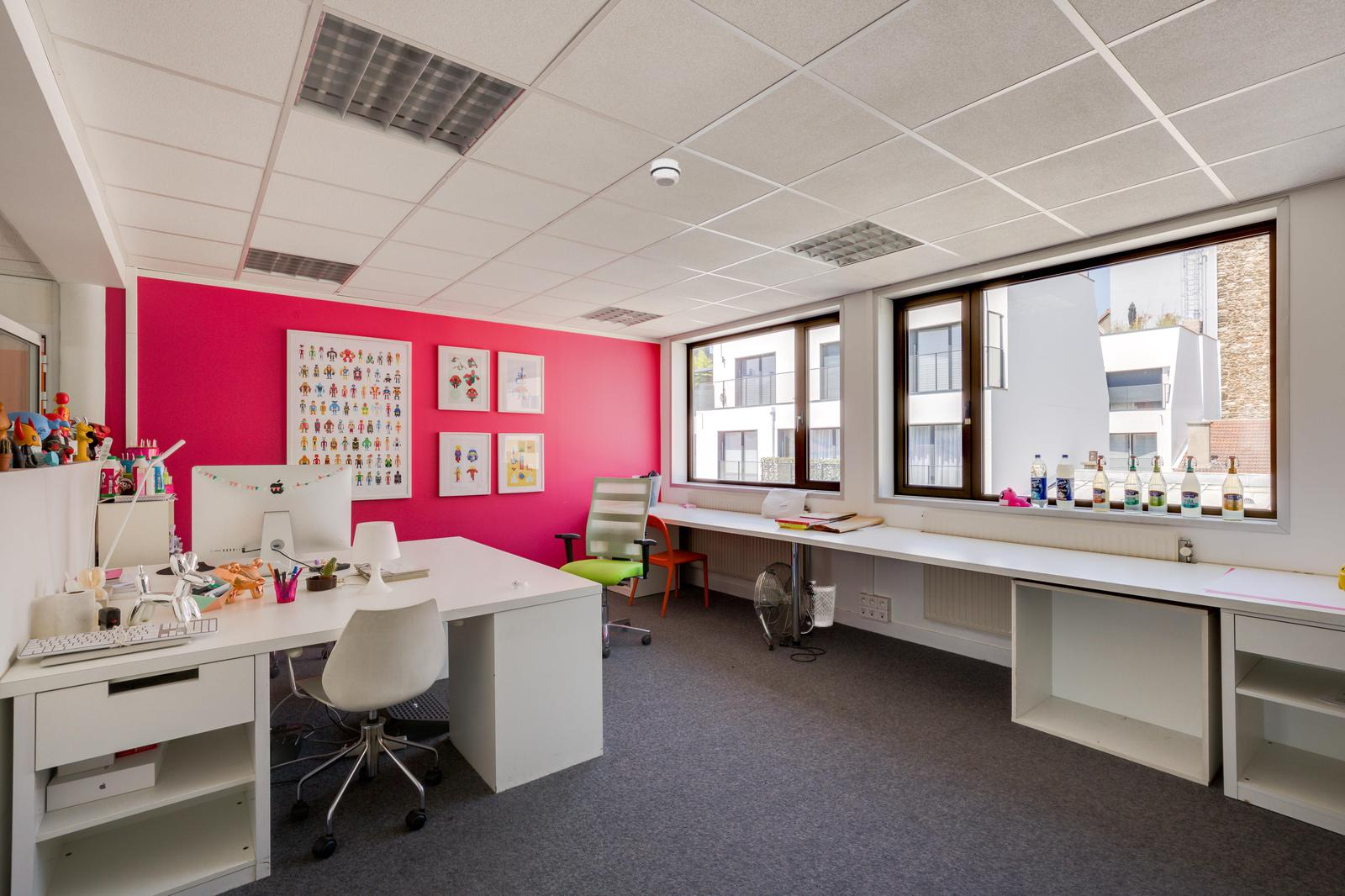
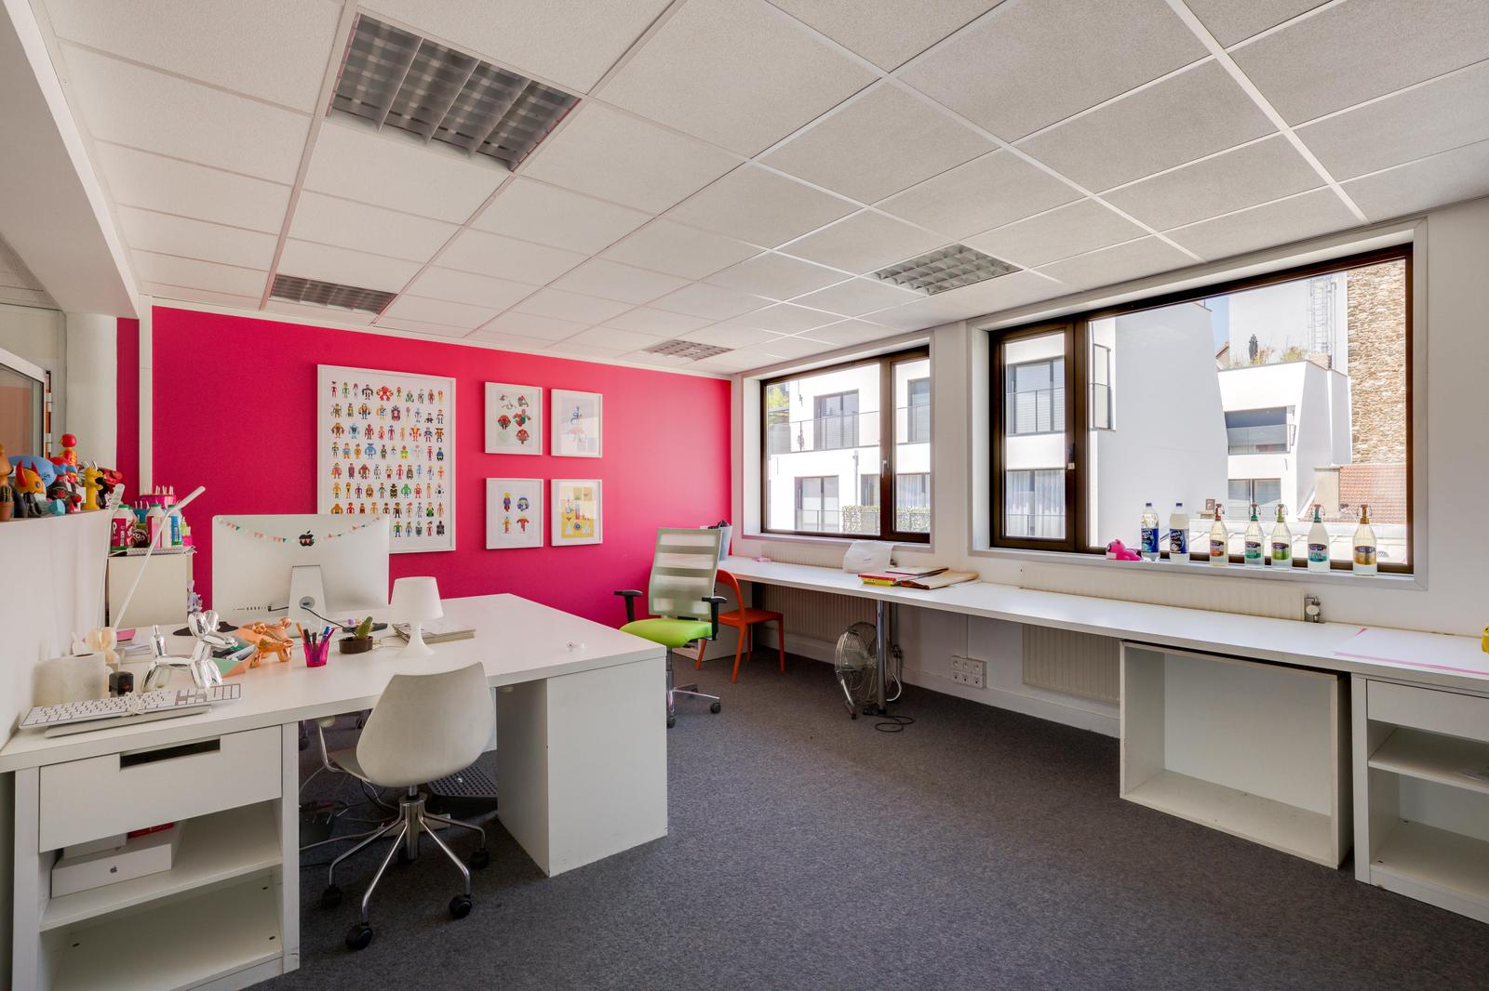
- smoke detector [649,158,682,187]
- wastebasket [807,580,836,628]
